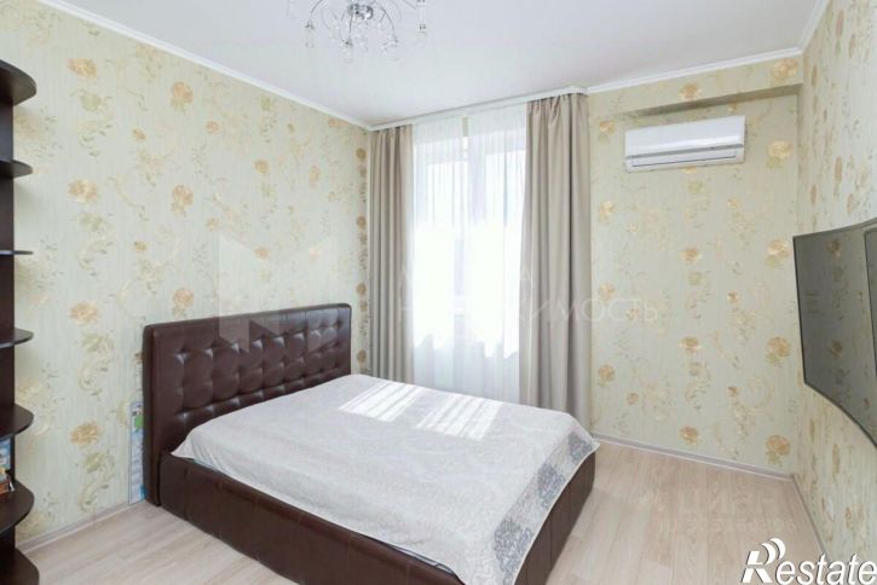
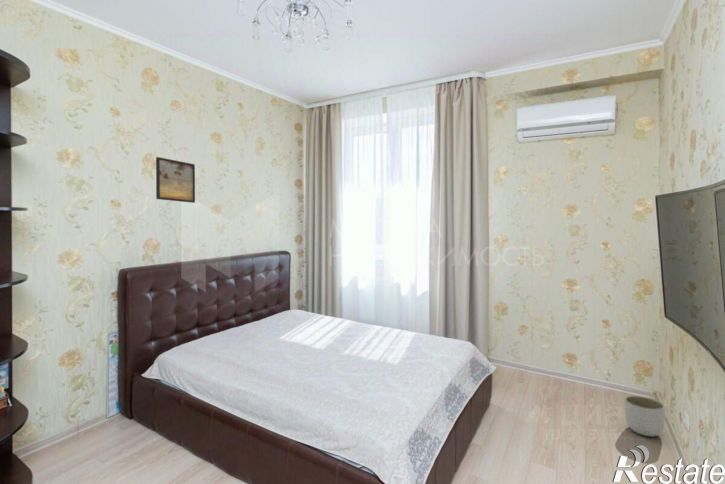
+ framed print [155,156,196,204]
+ planter [623,395,666,438]
